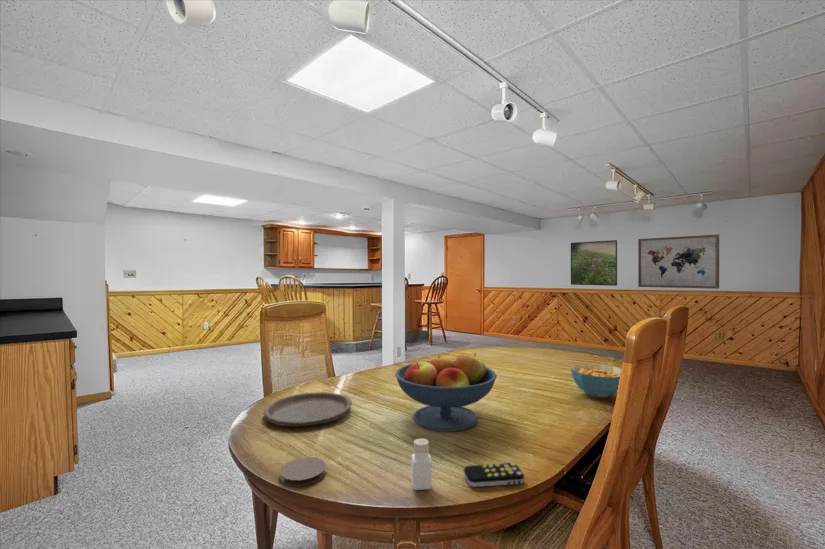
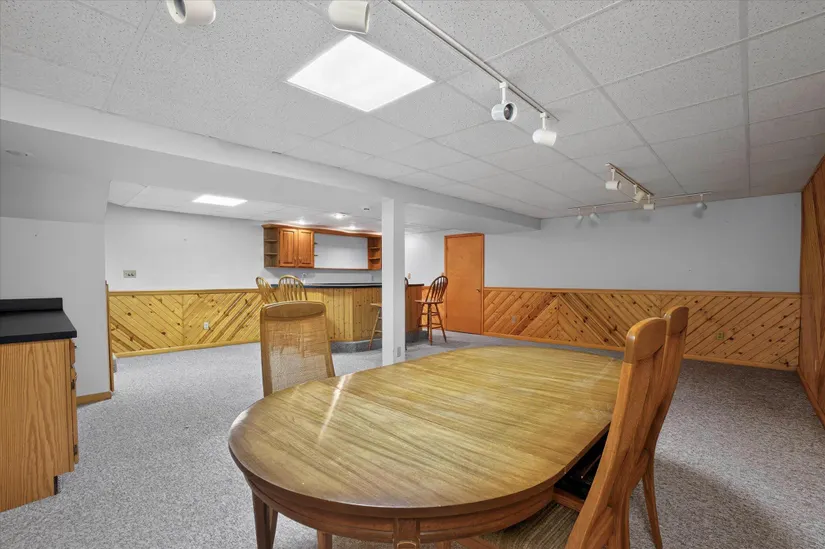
- wall art [637,234,720,290]
- cereal bowl [569,363,622,399]
- coaster [279,456,327,488]
- remote control [463,462,525,488]
- plate [263,391,353,427]
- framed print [570,239,618,287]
- pepper shaker [411,437,433,491]
- fruit bowl [394,351,498,433]
